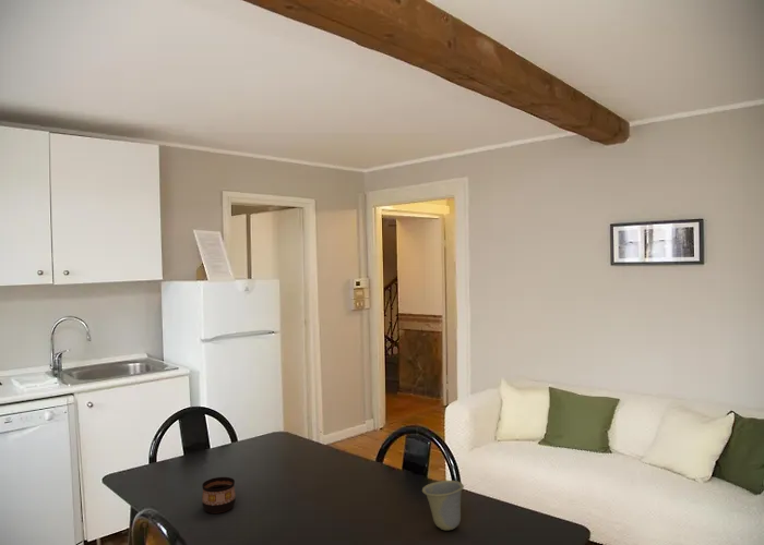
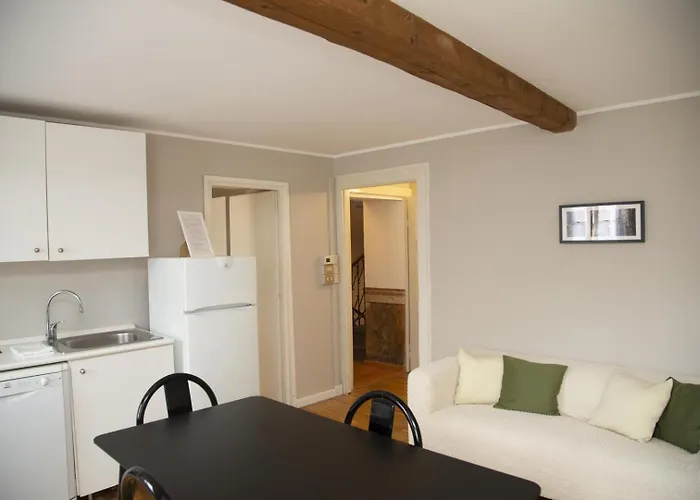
- cup [421,480,465,531]
- cup [201,476,237,514]
